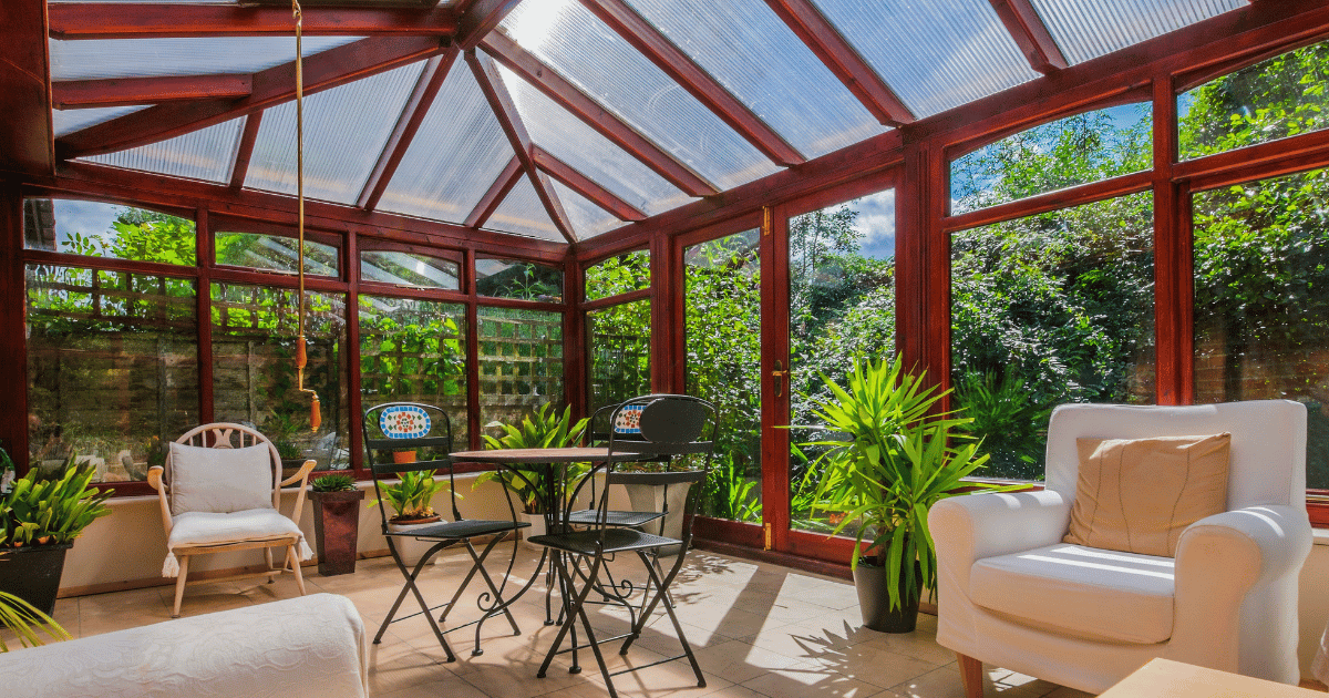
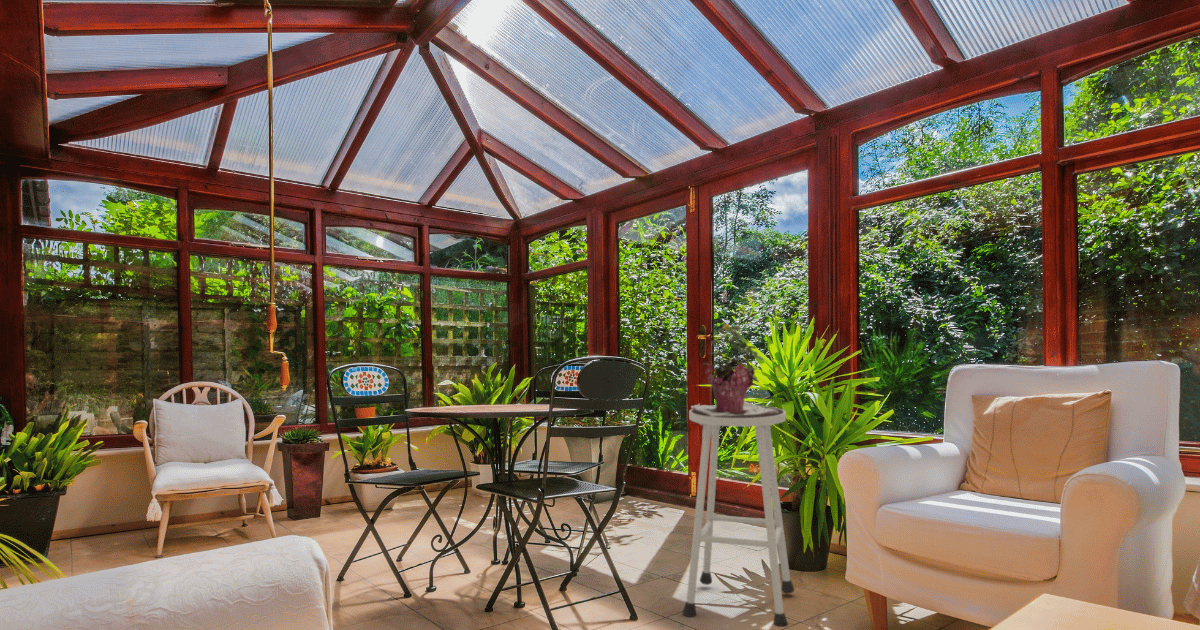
+ stool [681,405,795,628]
+ potted flower [690,320,779,417]
